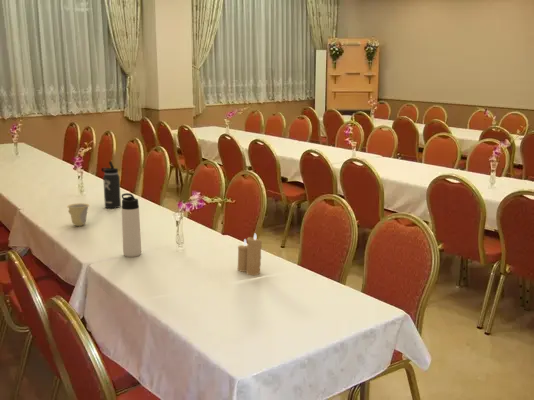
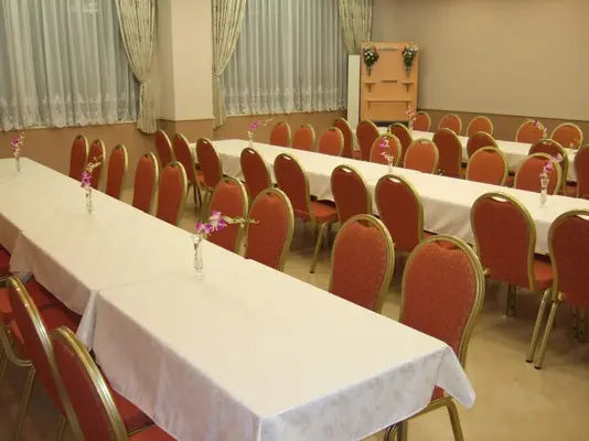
- thermos bottle [121,192,142,258]
- cup [66,202,90,227]
- candle [237,232,263,276]
- thermos bottle [100,160,122,209]
